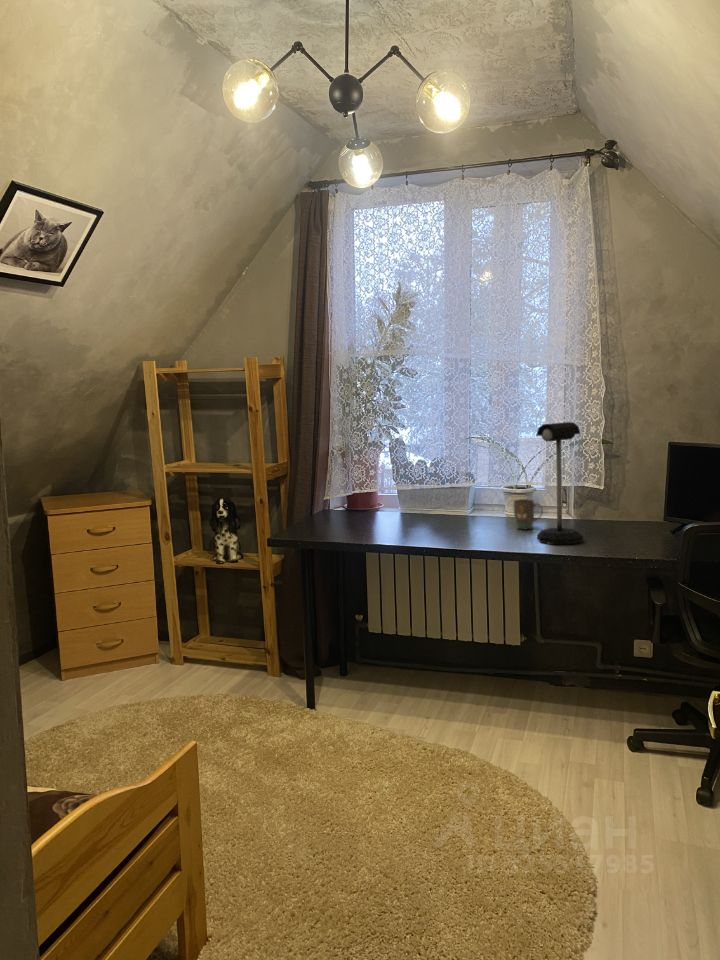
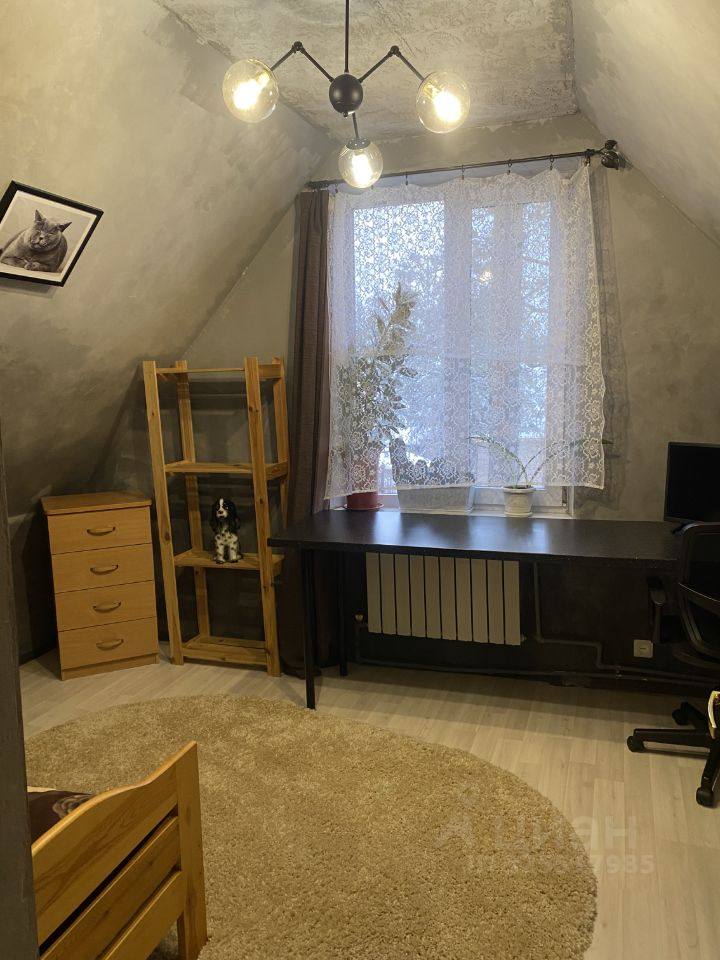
- mug [513,498,544,530]
- mailbox [535,421,584,545]
